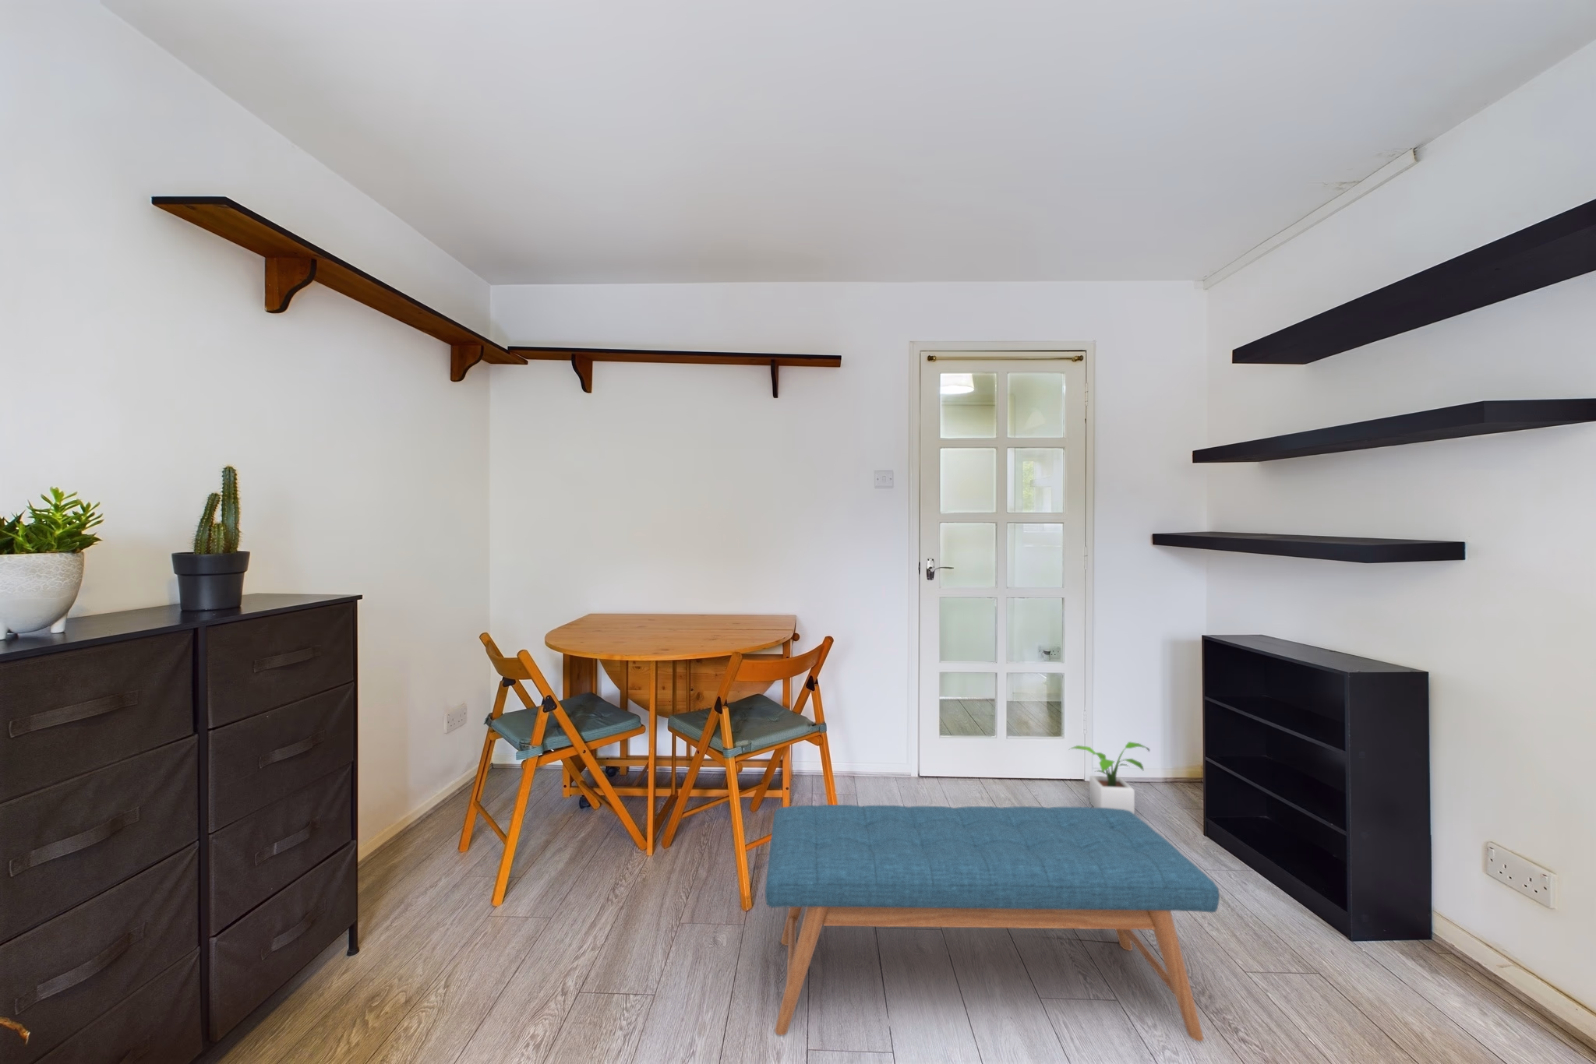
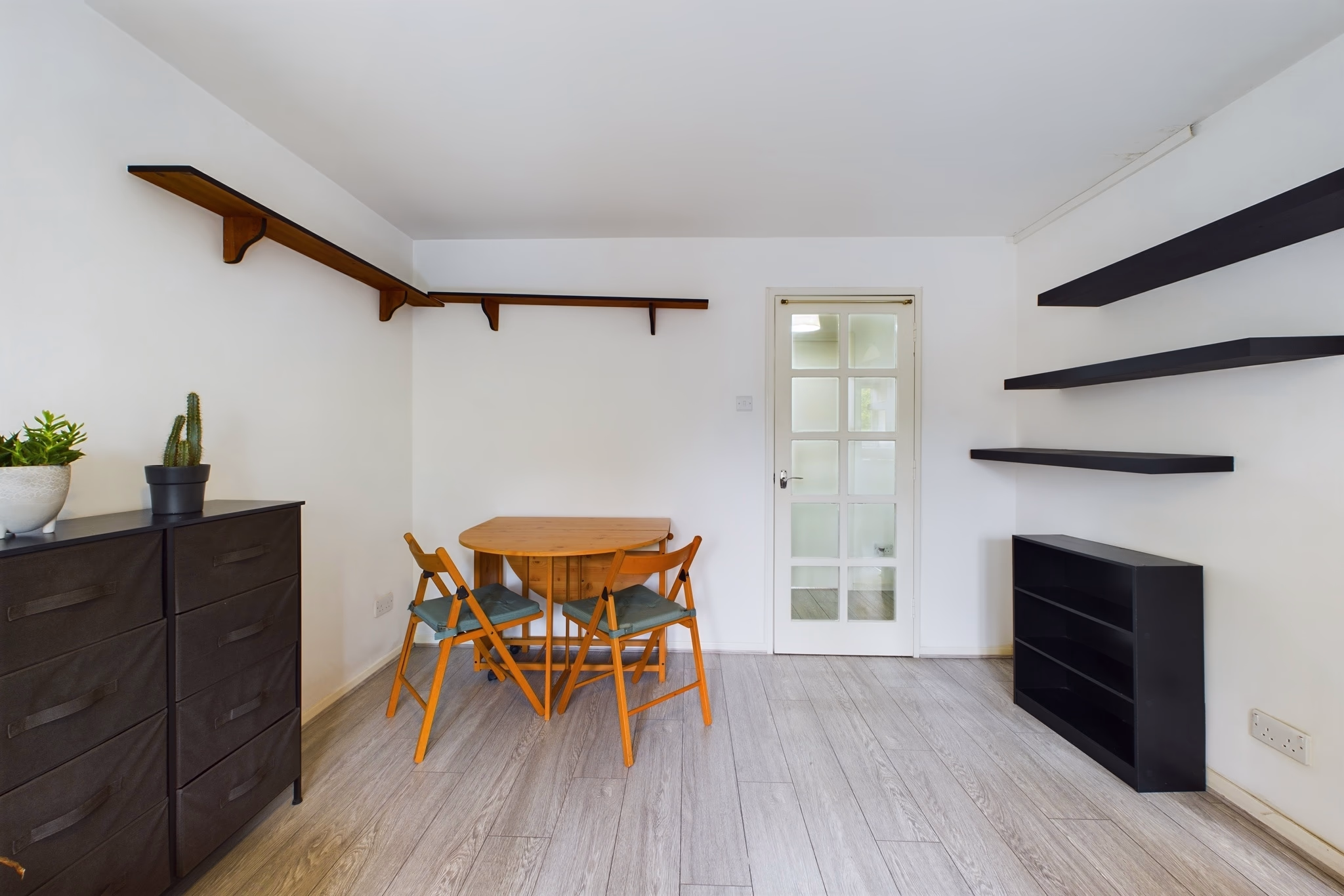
- potted plant [1068,741,1151,815]
- bench [765,804,1221,1043]
